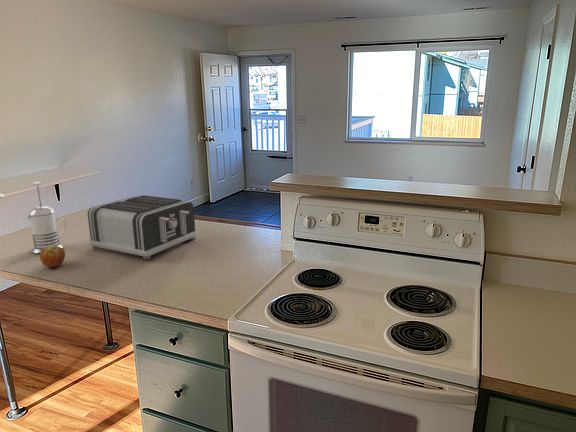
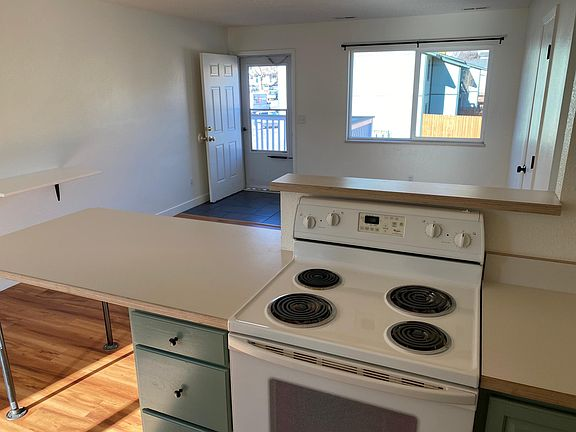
- toaster [87,194,198,260]
- french press [26,181,67,254]
- apple [39,246,66,268]
